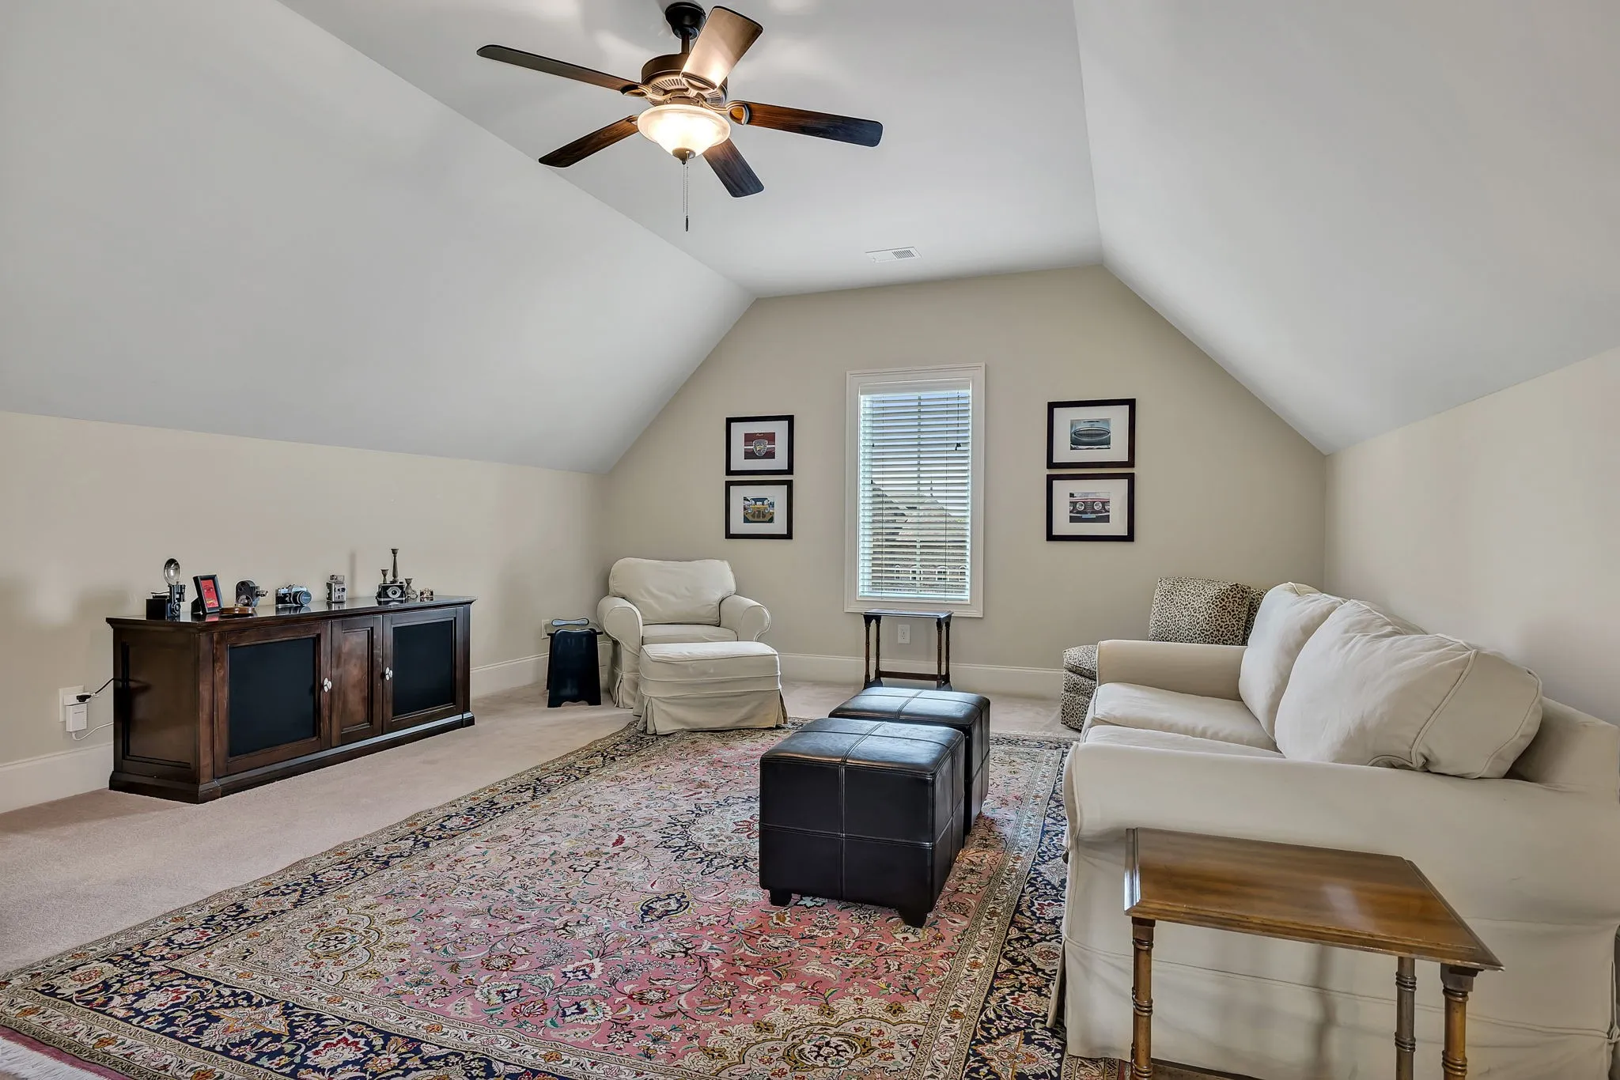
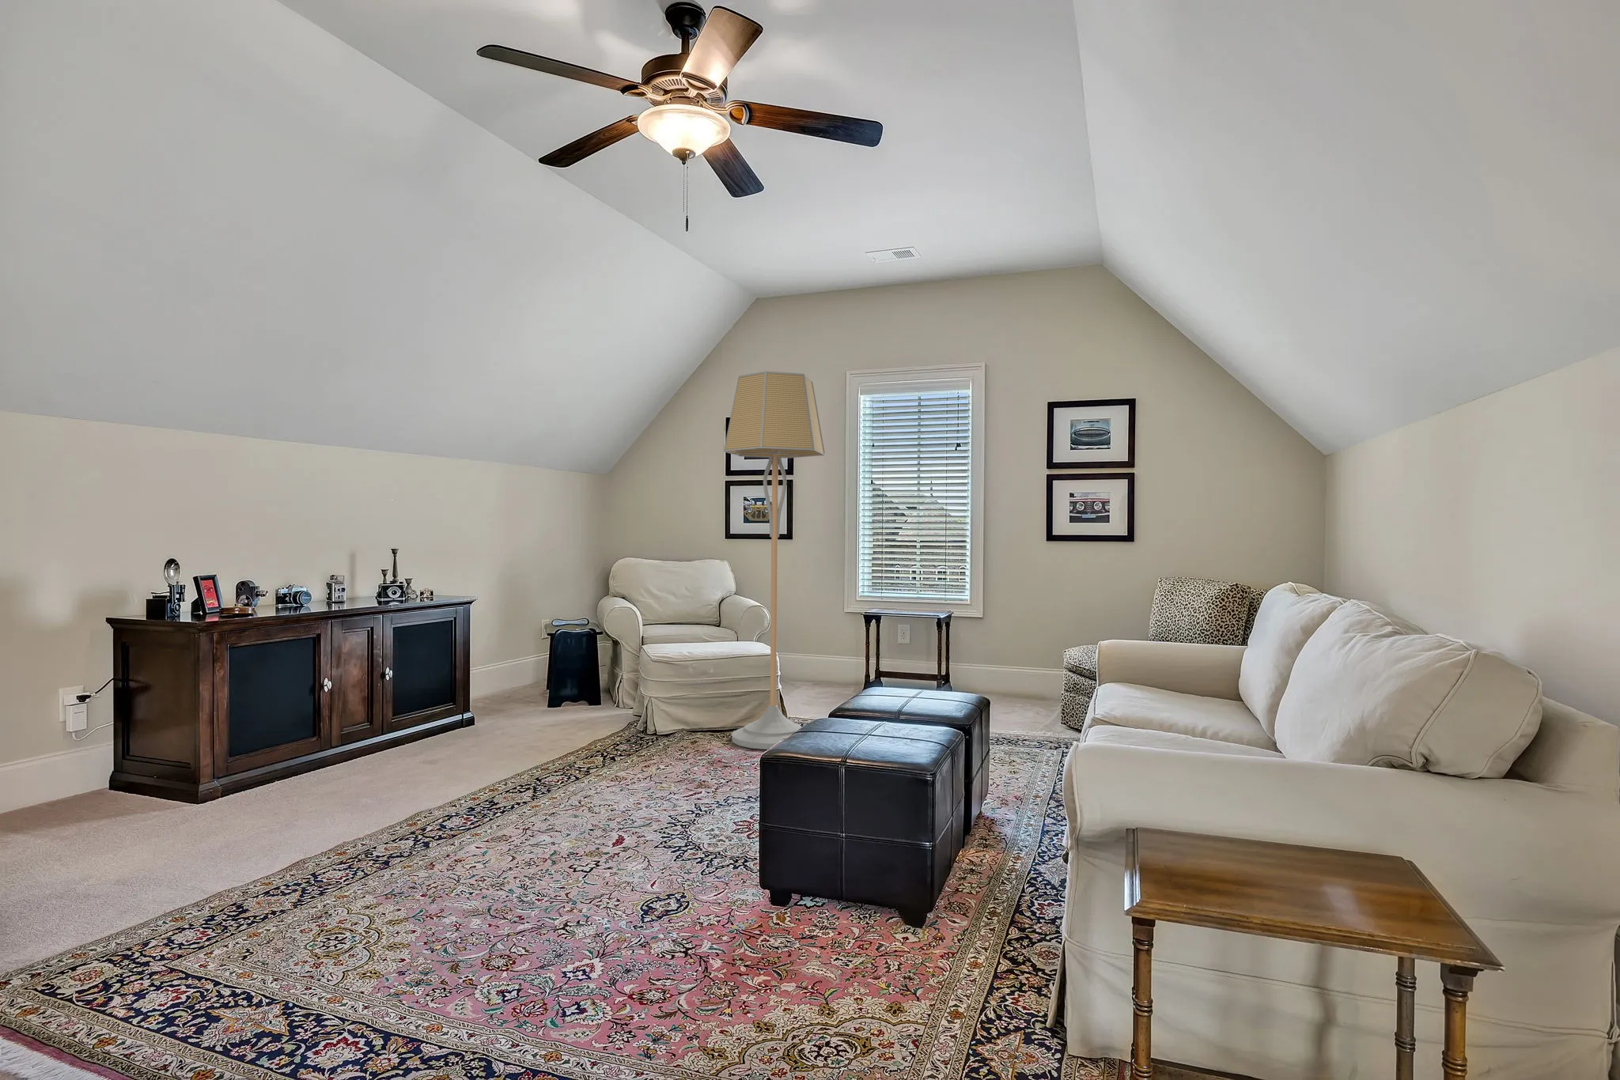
+ floor lamp [723,371,826,750]
